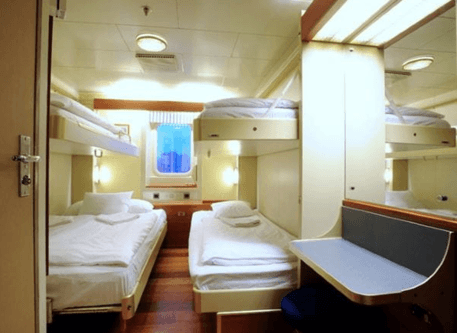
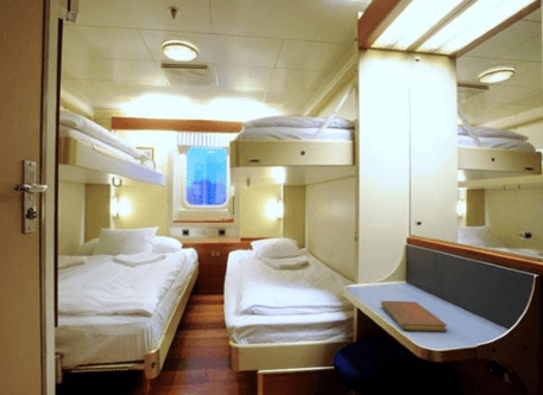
+ notebook [380,300,448,332]
